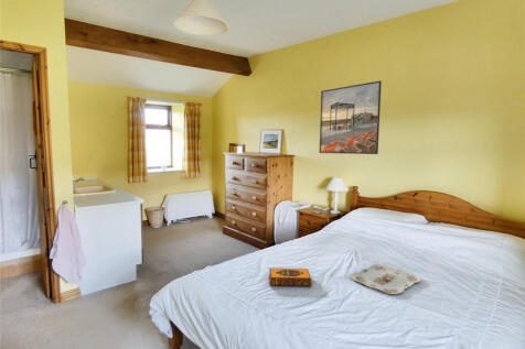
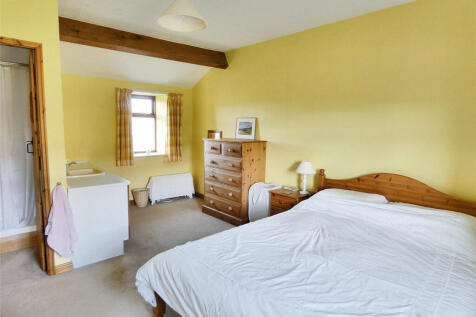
- hardback book [268,266,313,287]
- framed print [318,79,383,155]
- serving tray [350,263,422,295]
